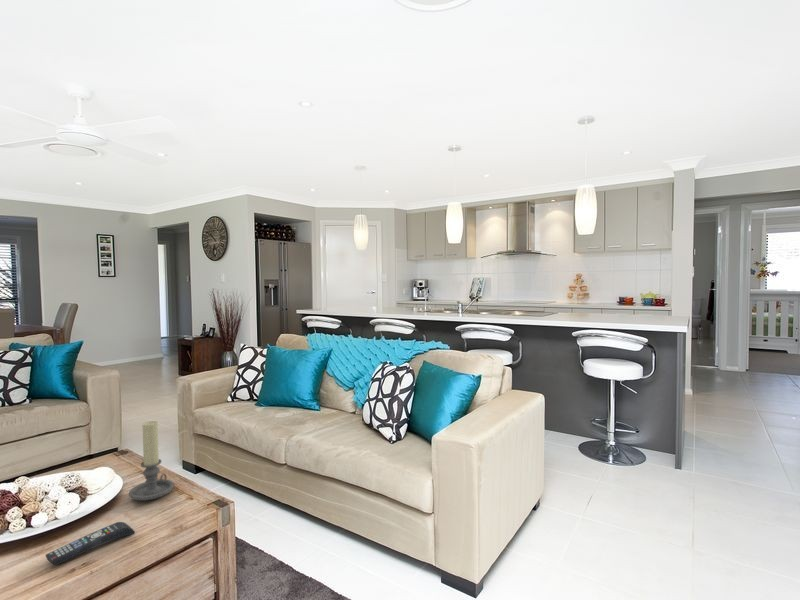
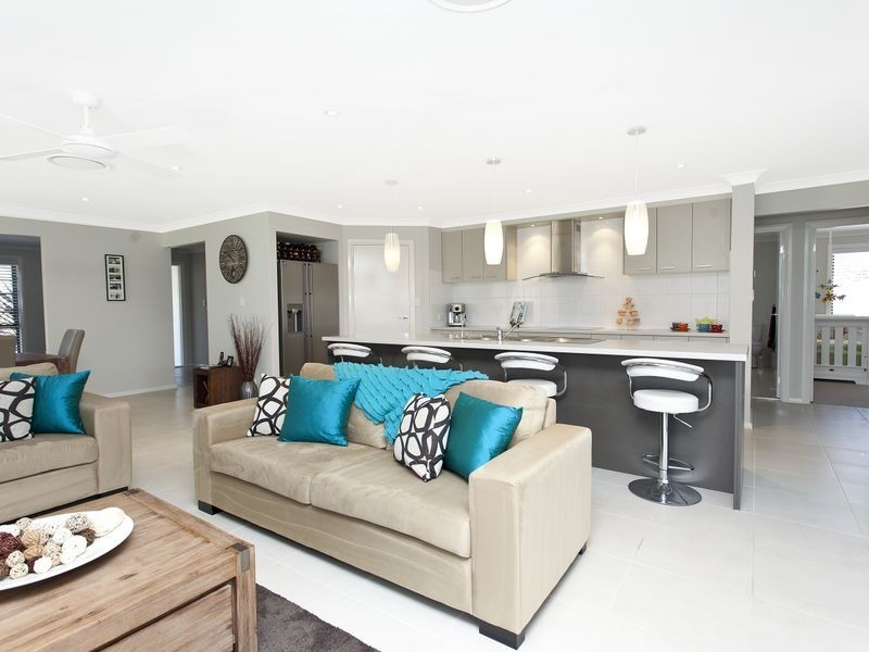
- remote control [45,521,136,566]
- candle holder [128,420,175,501]
